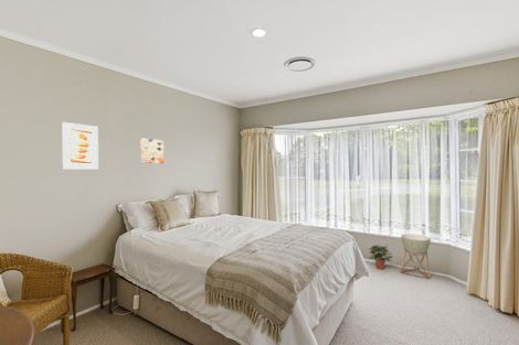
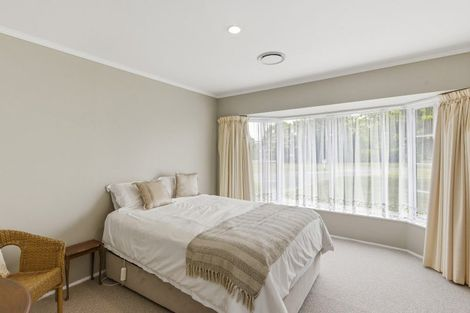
- wall art [139,137,165,164]
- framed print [62,121,99,170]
- potted plant [367,244,394,270]
- planter [399,233,432,280]
